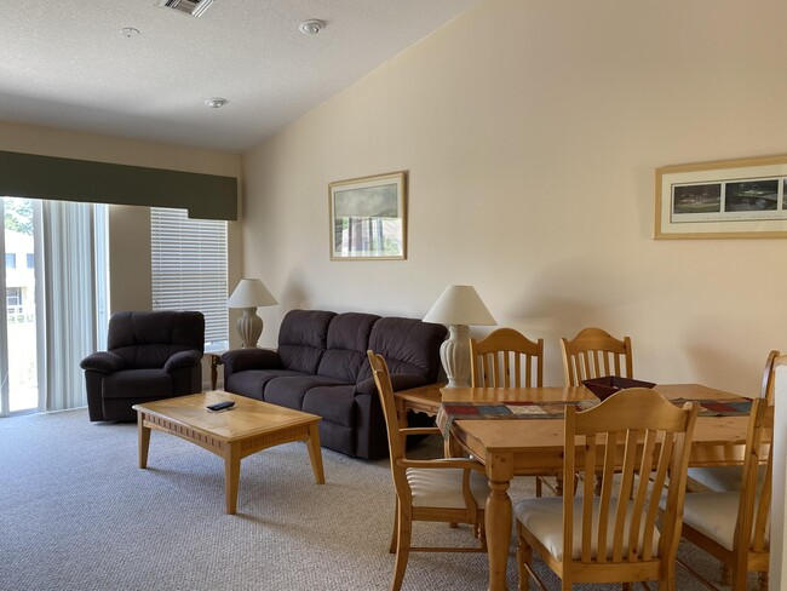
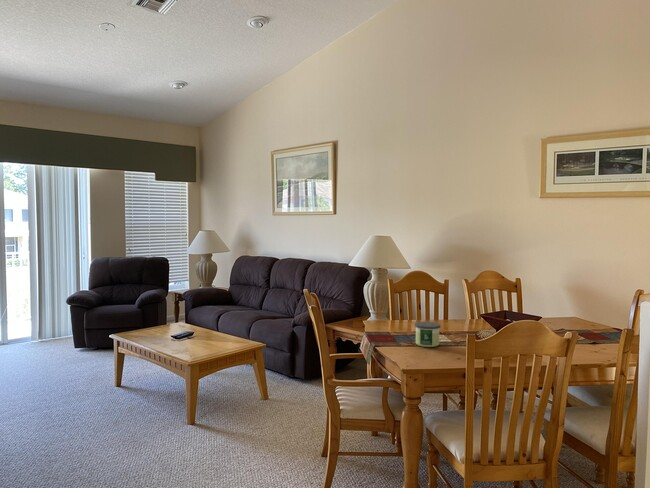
+ candle [414,321,442,348]
